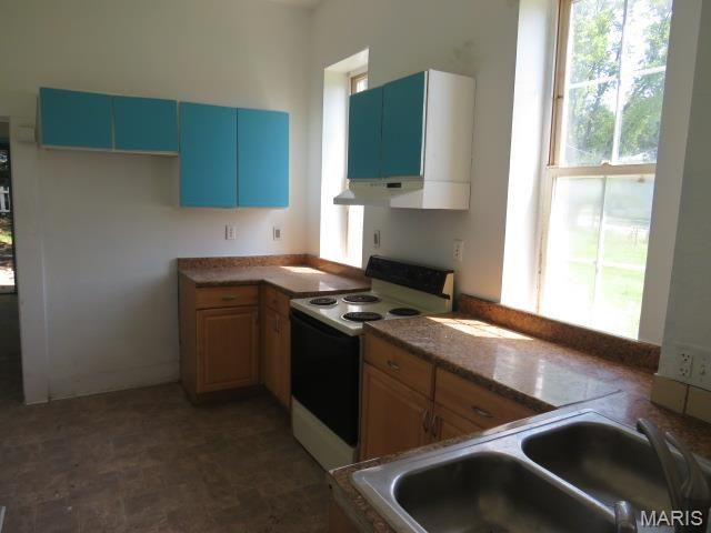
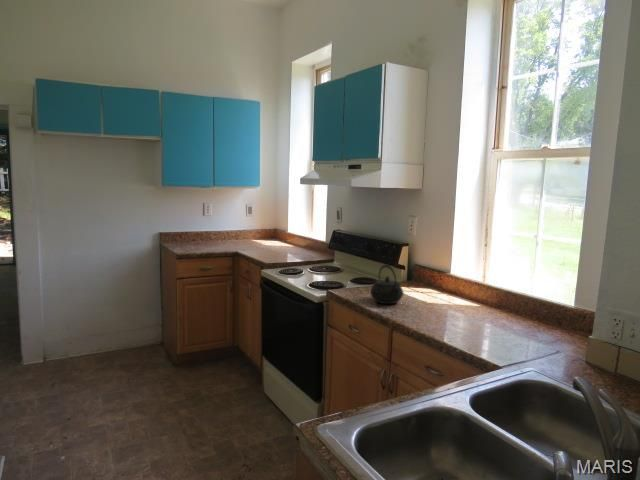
+ kettle [369,264,405,305]
